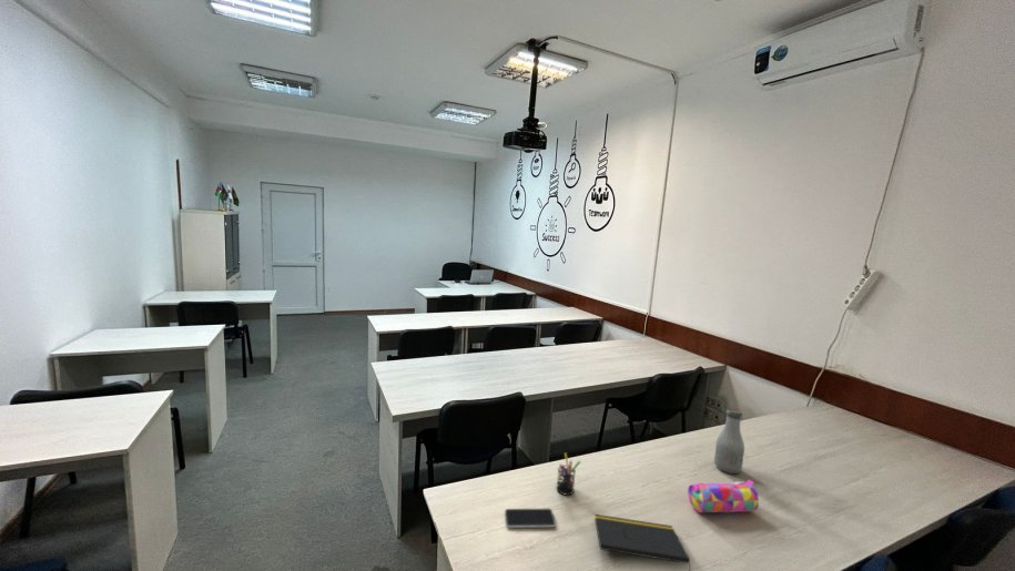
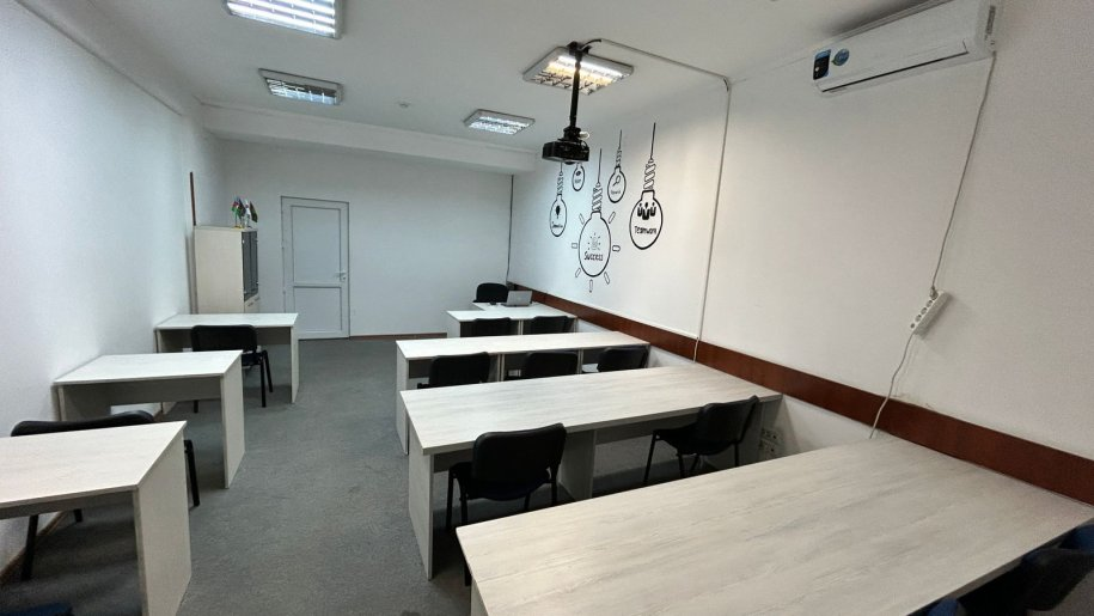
- pencil case [687,479,760,514]
- smartphone [504,508,557,529]
- pen holder [556,452,581,497]
- bottle [713,408,745,475]
- notepad [593,513,691,571]
